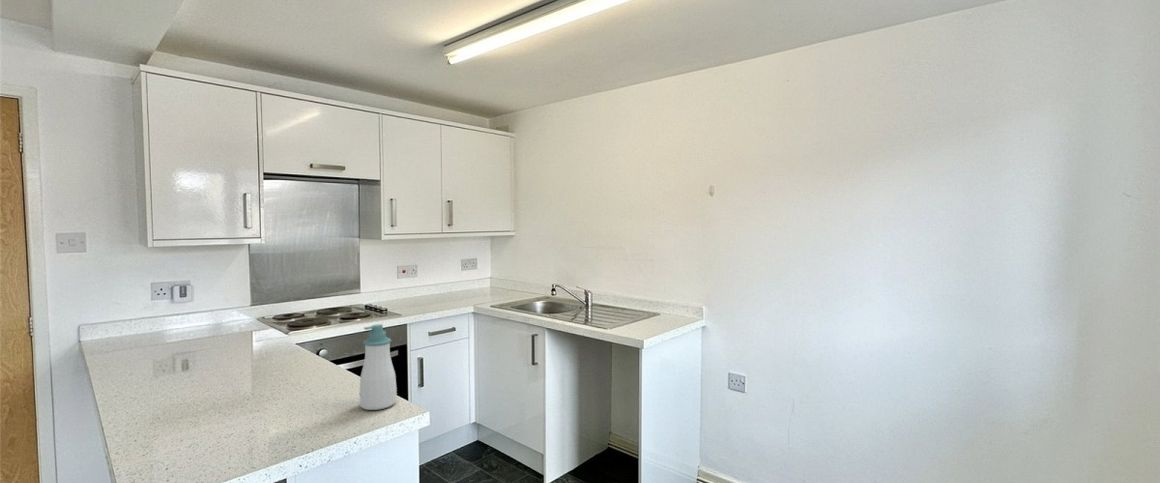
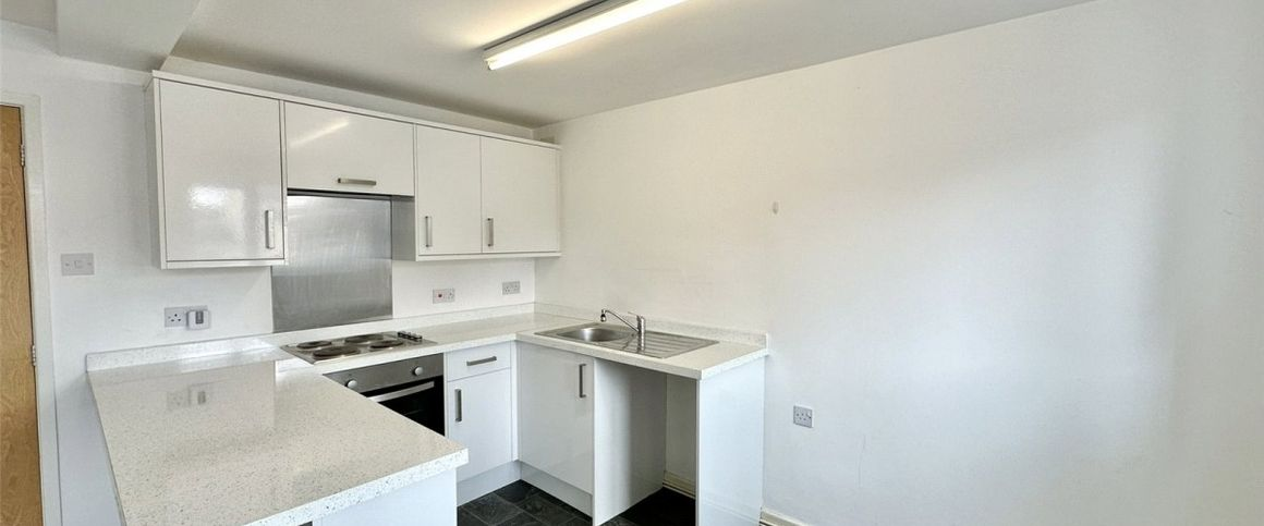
- soap bottle [359,323,398,411]
